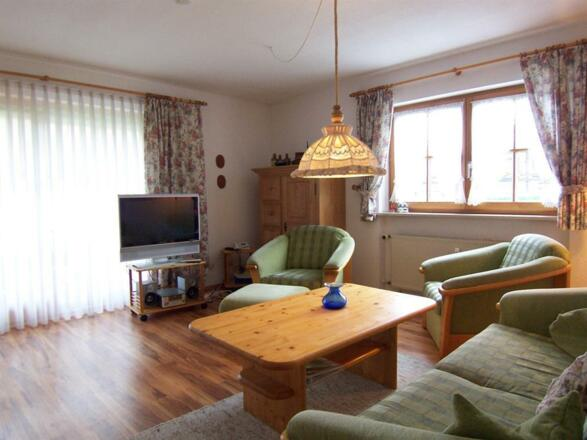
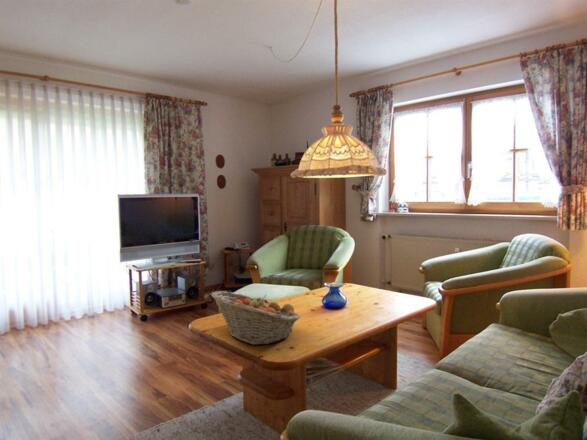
+ fruit basket [211,290,301,346]
